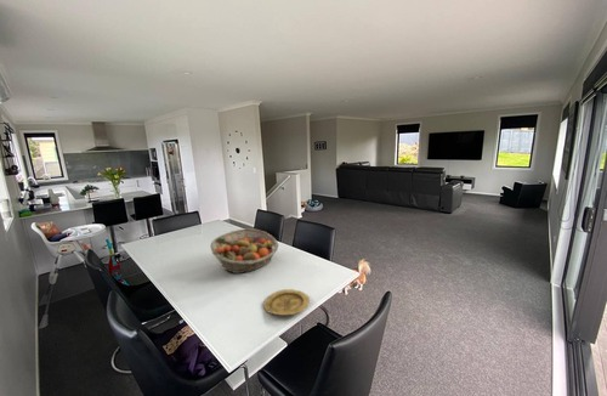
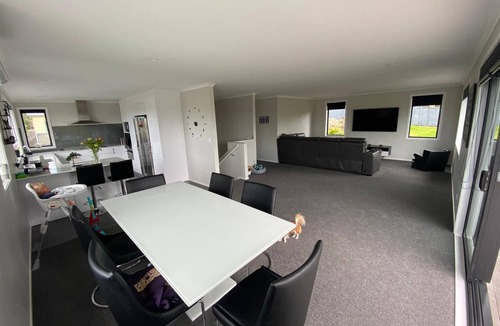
- fruit basket [209,227,279,275]
- plate [262,288,311,316]
